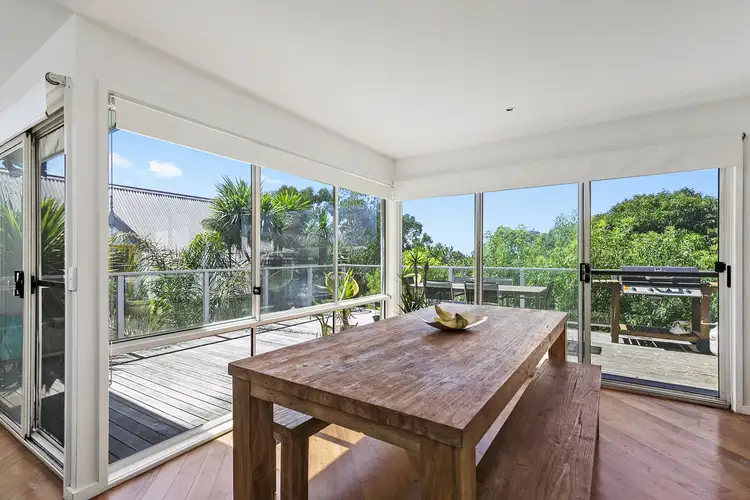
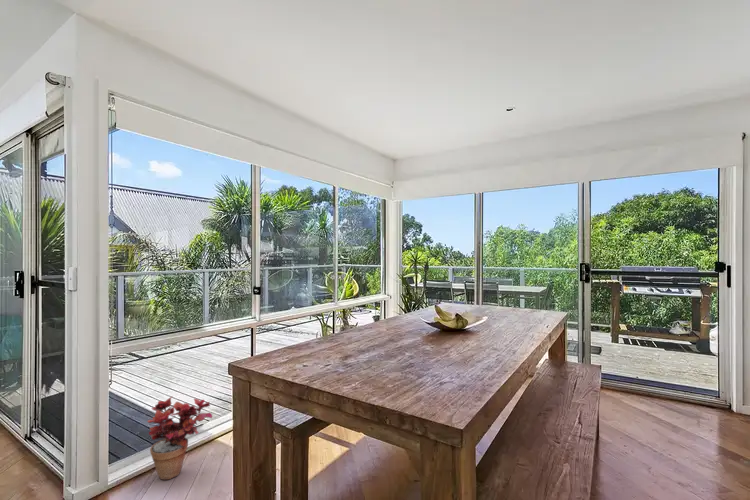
+ potted plant [146,395,213,481]
